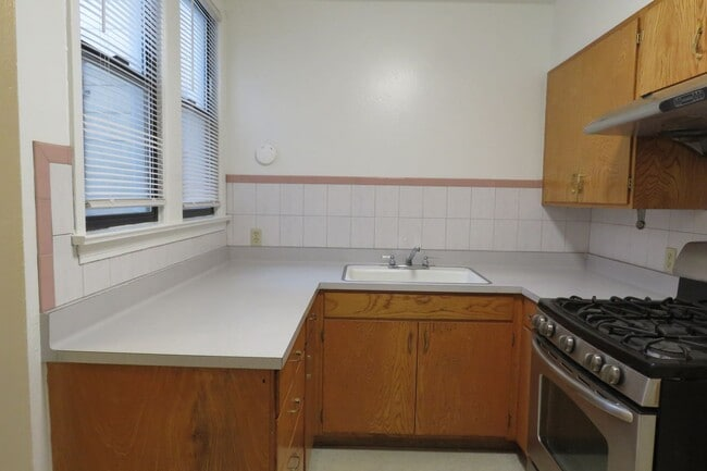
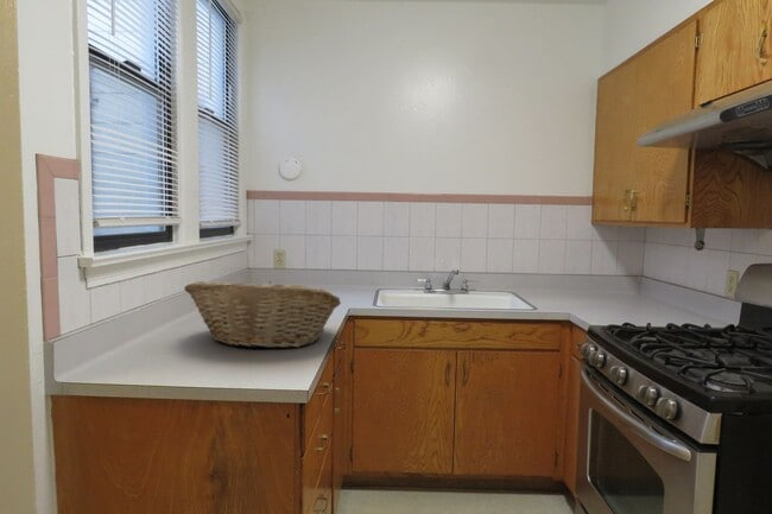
+ fruit basket [183,280,342,349]
